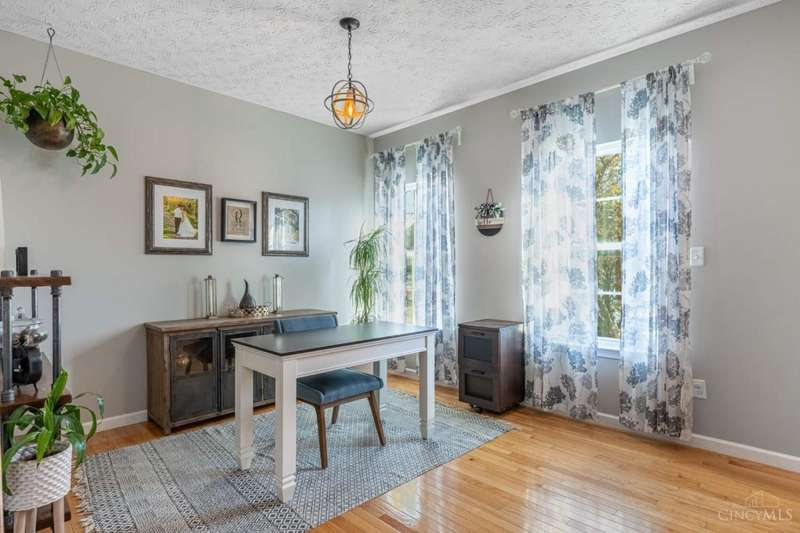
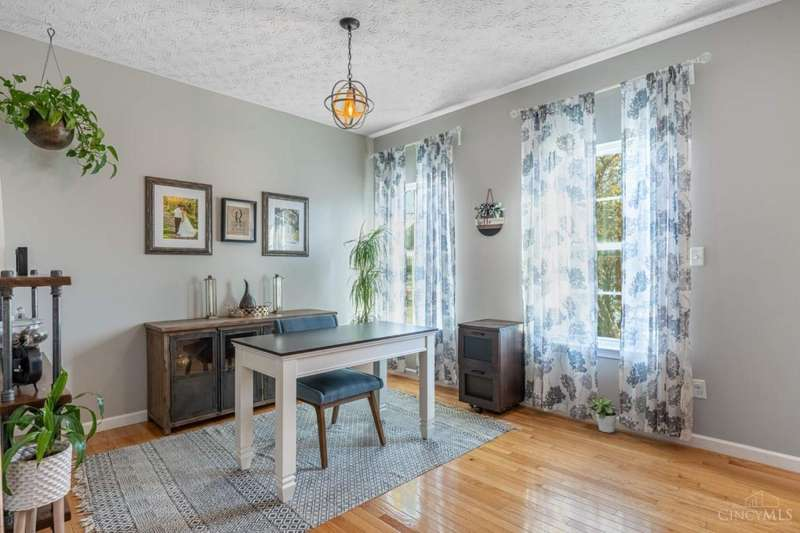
+ potted plant [587,394,620,434]
